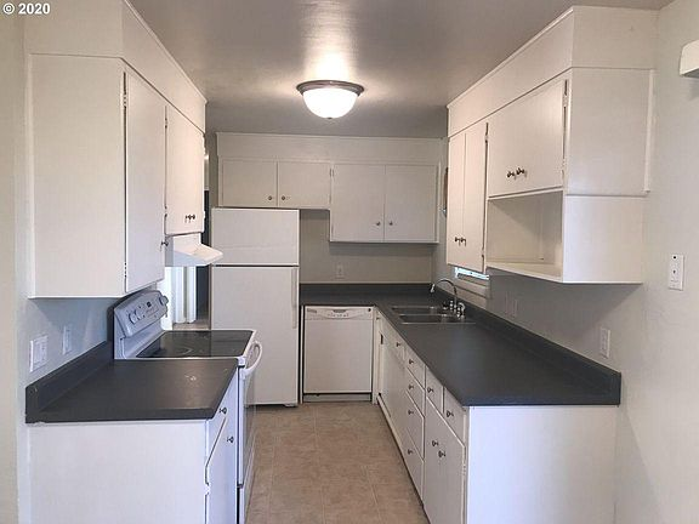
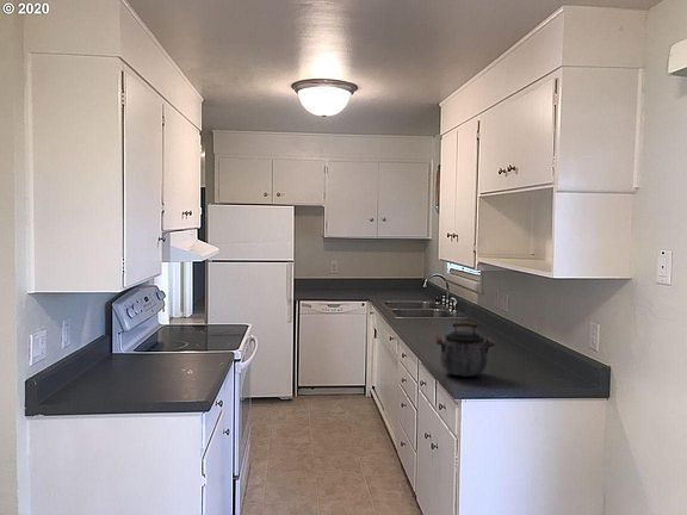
+ kettle [434,321,496,378]
